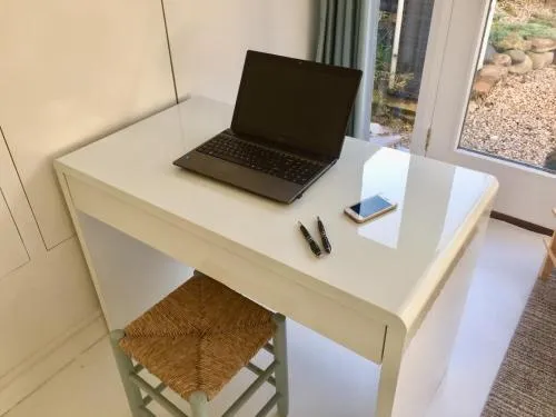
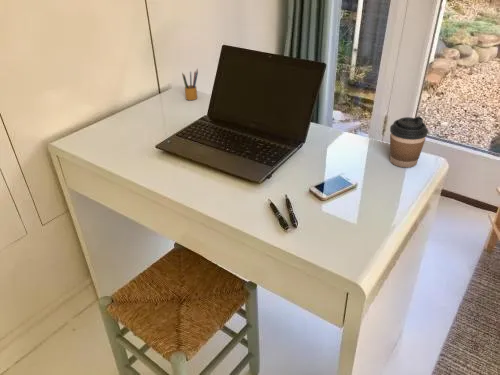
+ coffee cup [389,115,429,168]
+ pencil box [181,67,199,101]
